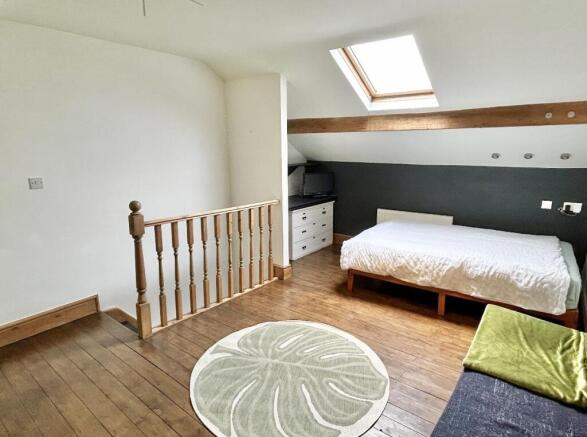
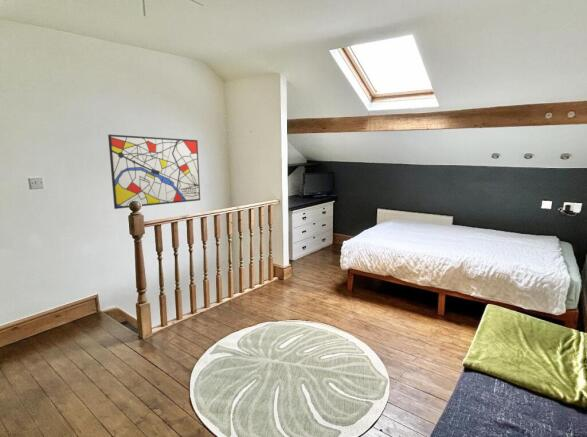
+ wall art [107,134,201,210]
